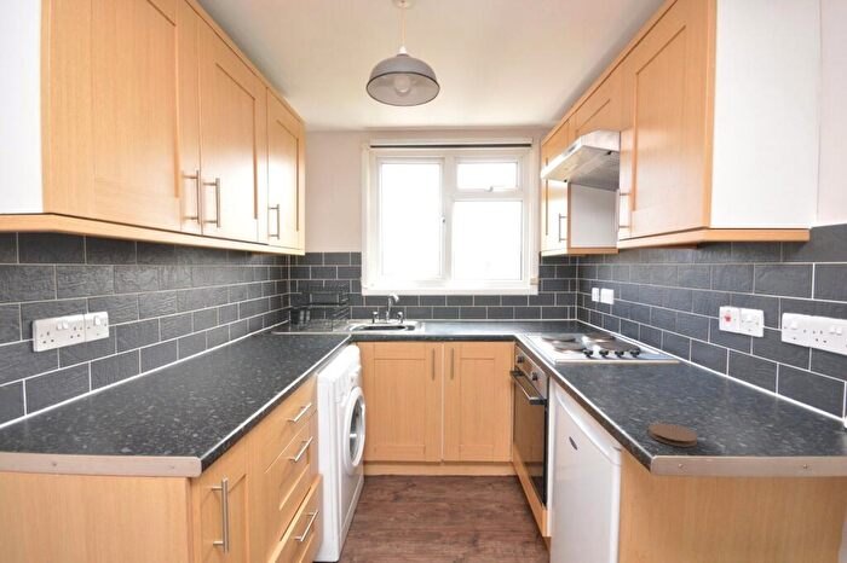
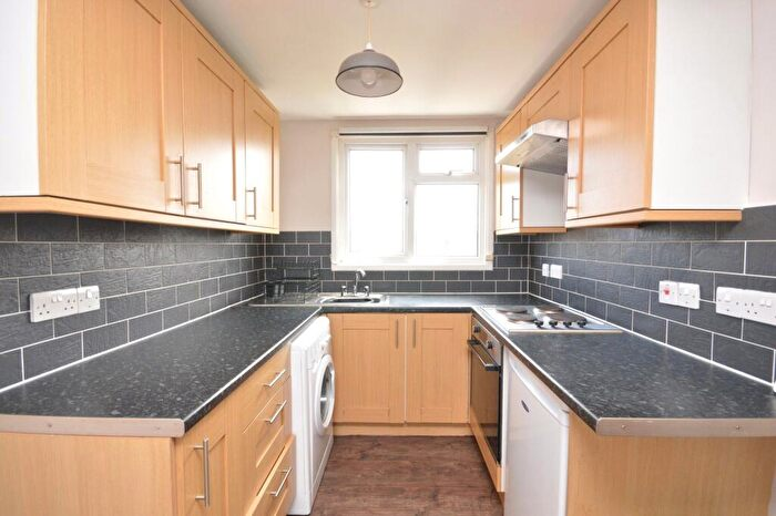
- coaster [647,423,698,448]
